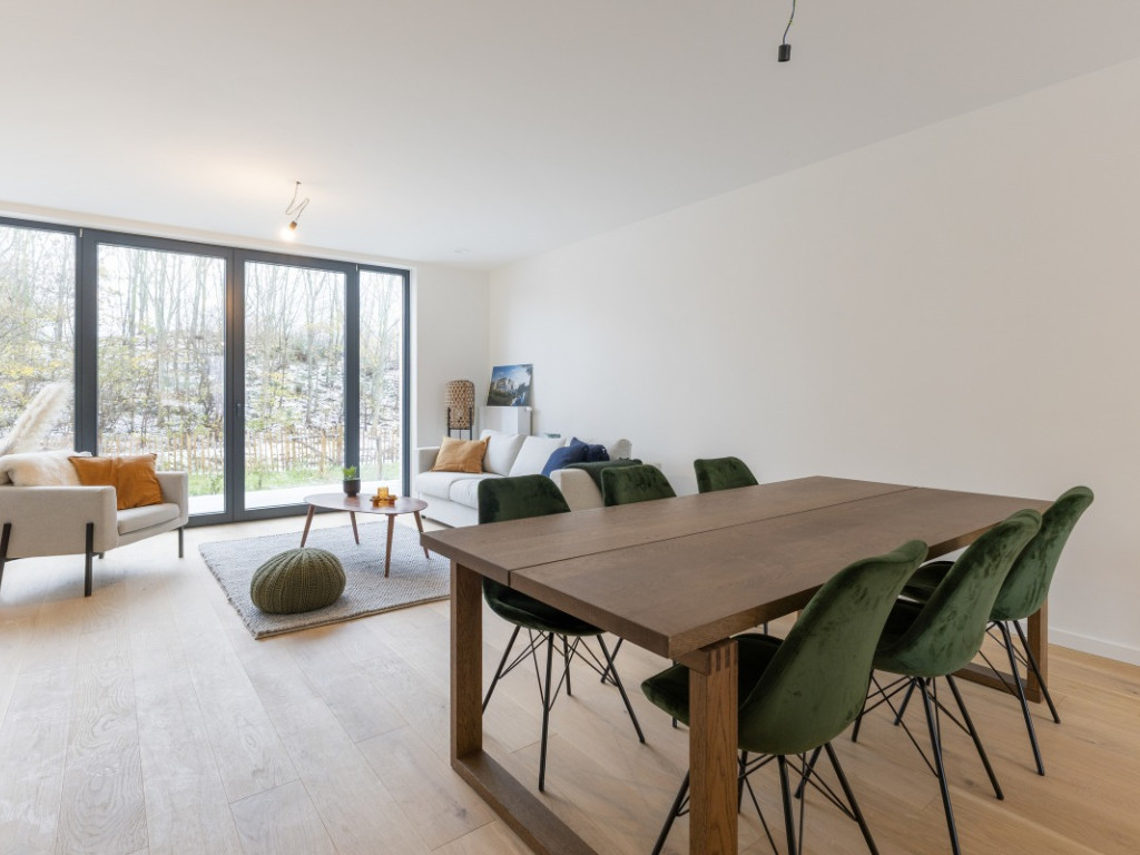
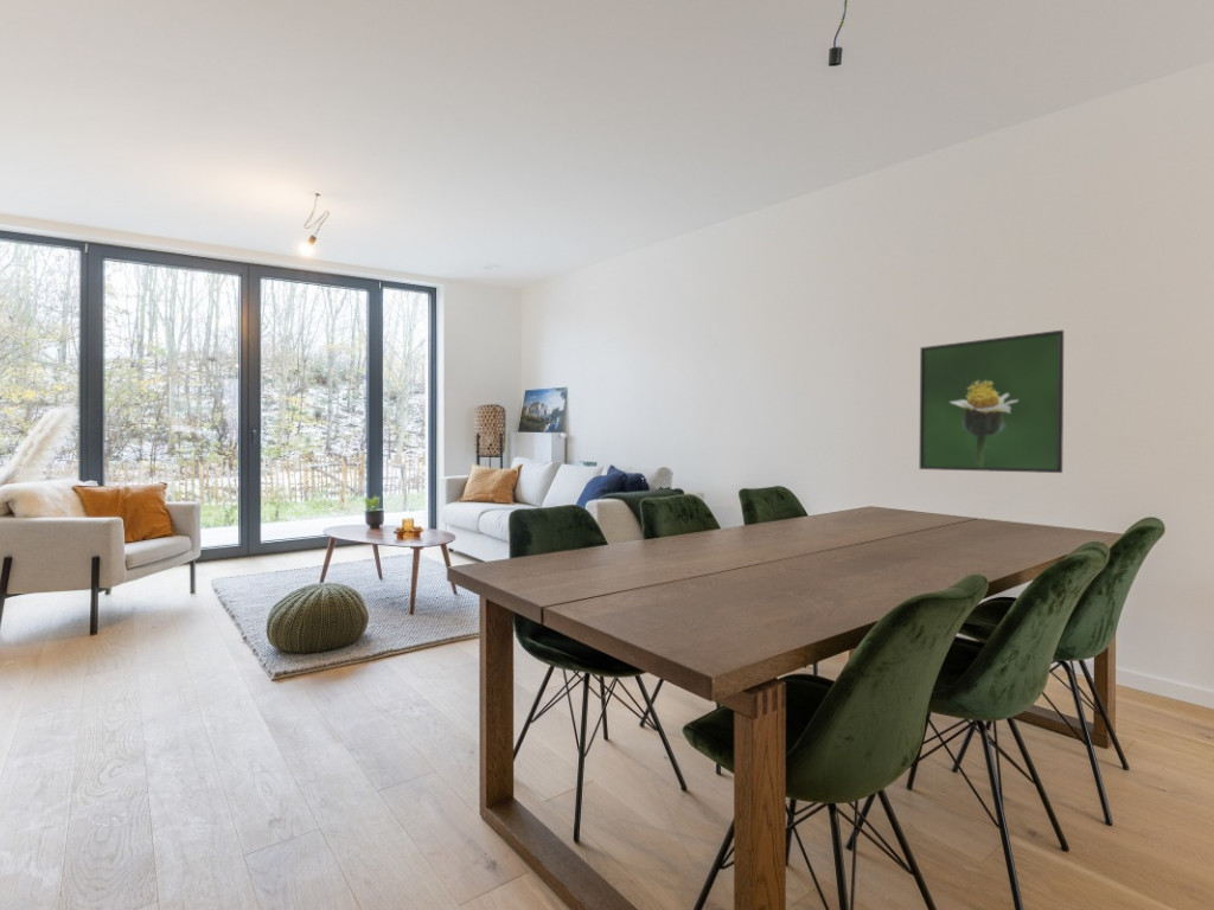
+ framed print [919,329,1065,474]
